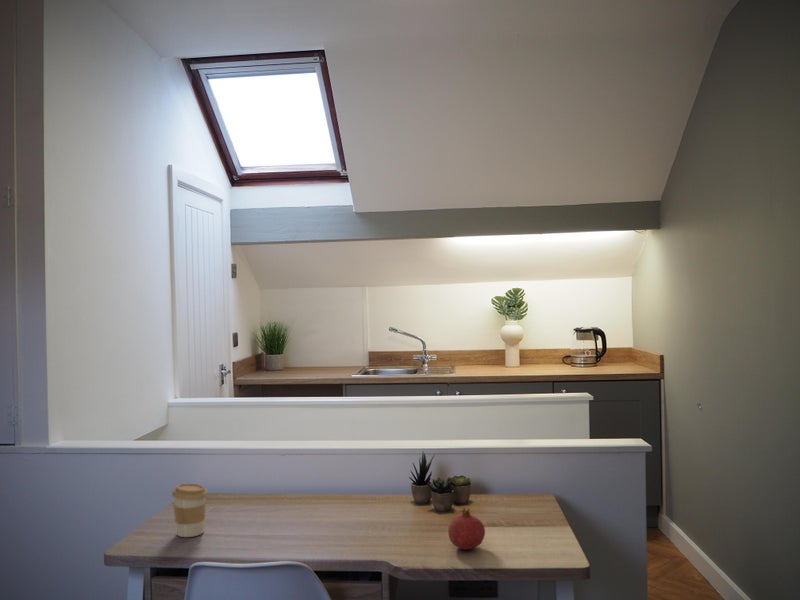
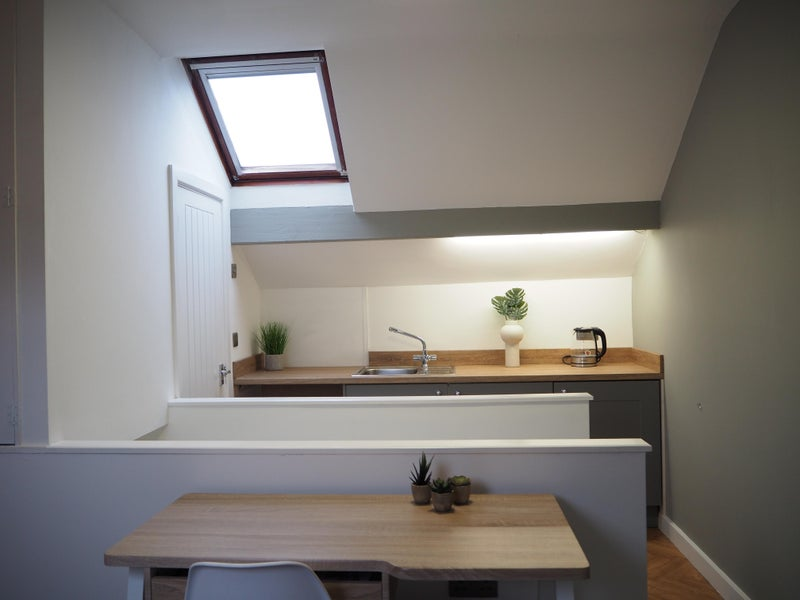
- fruit [447,507,486,551]
- coffee cup [171,482,209,538]
